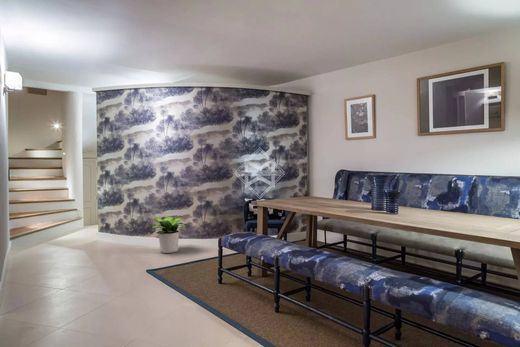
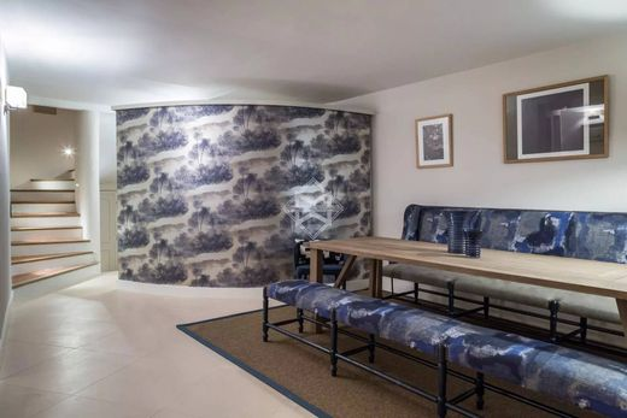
- potted plant [149,215,190,254]
